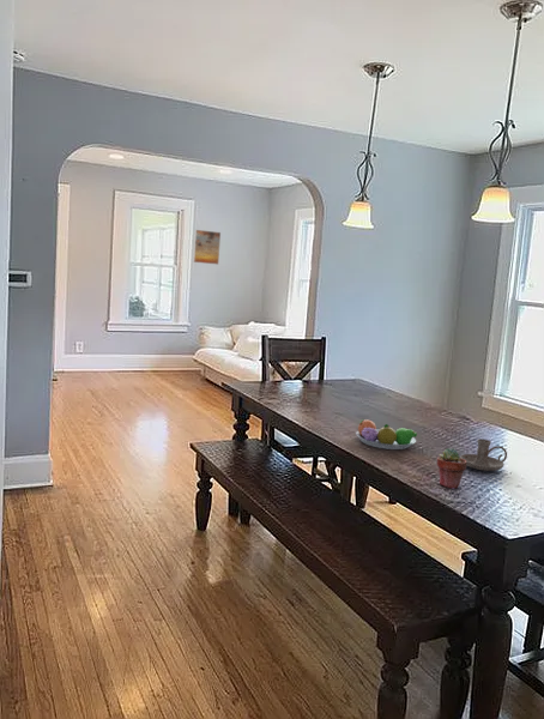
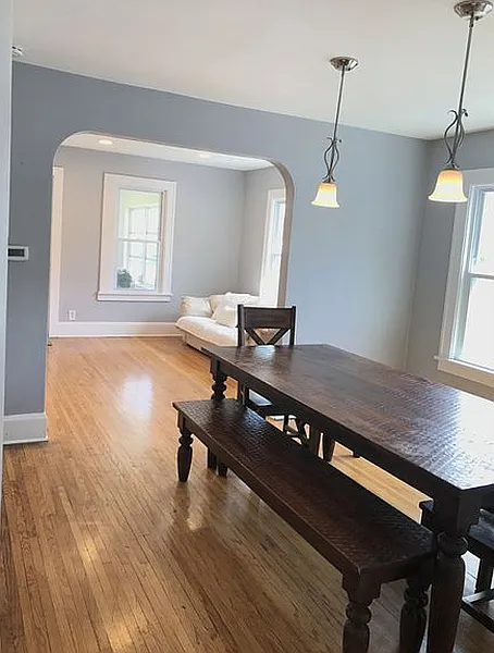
- candle holder [459,437,508,472]
- fruit bowl [355,418,418,451]
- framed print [192,229,222,266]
- potted succulent [436,447,467,490]
